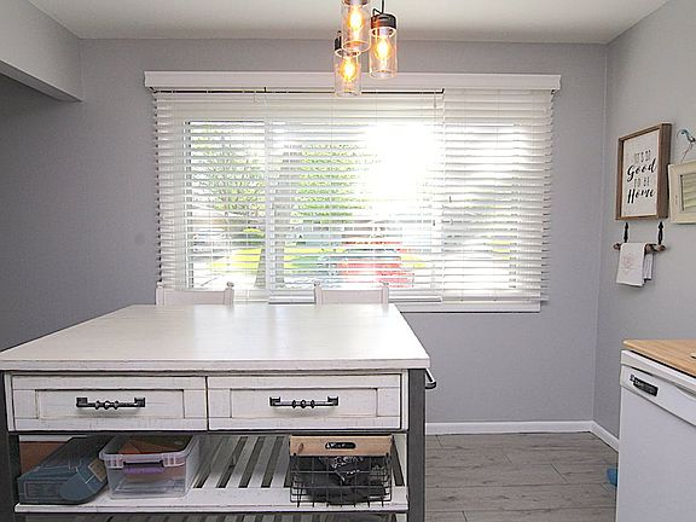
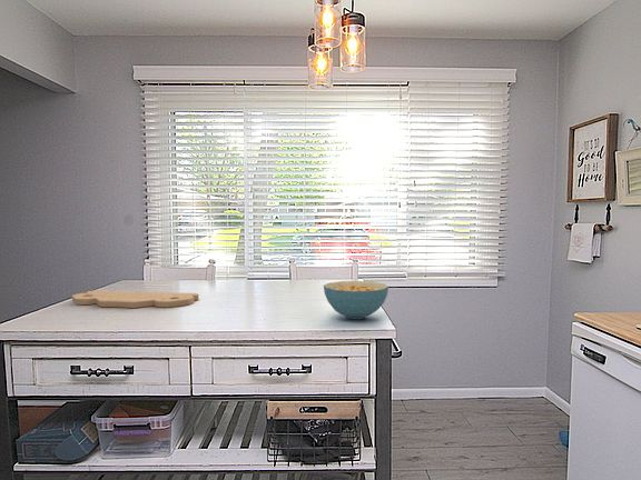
+ cutting board [71,289,200,309]
+ cereal bowl [323,280,389,320]
